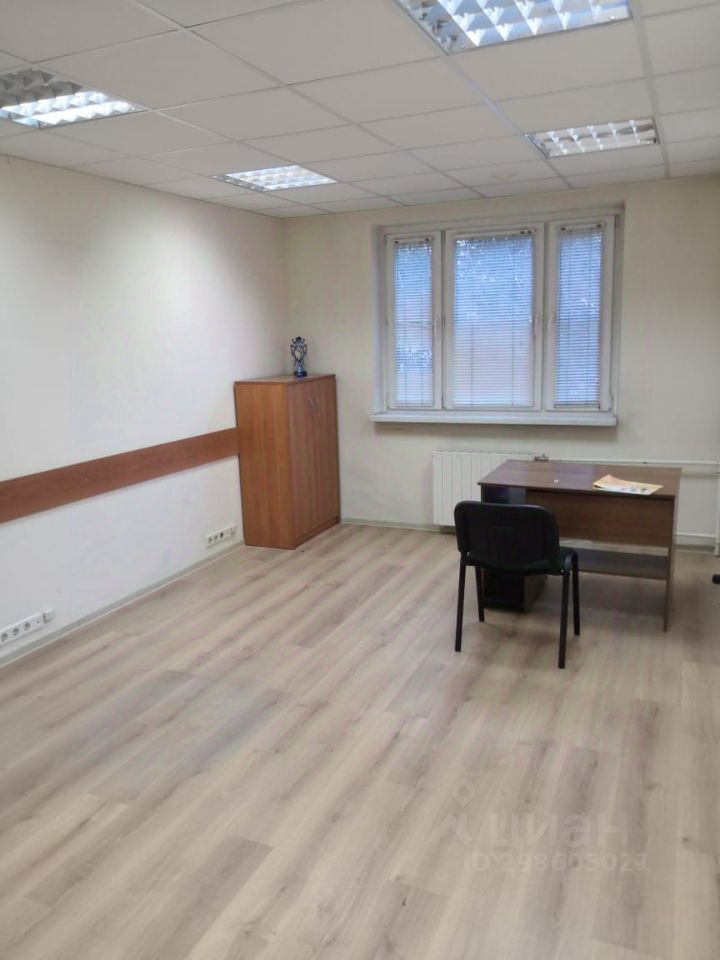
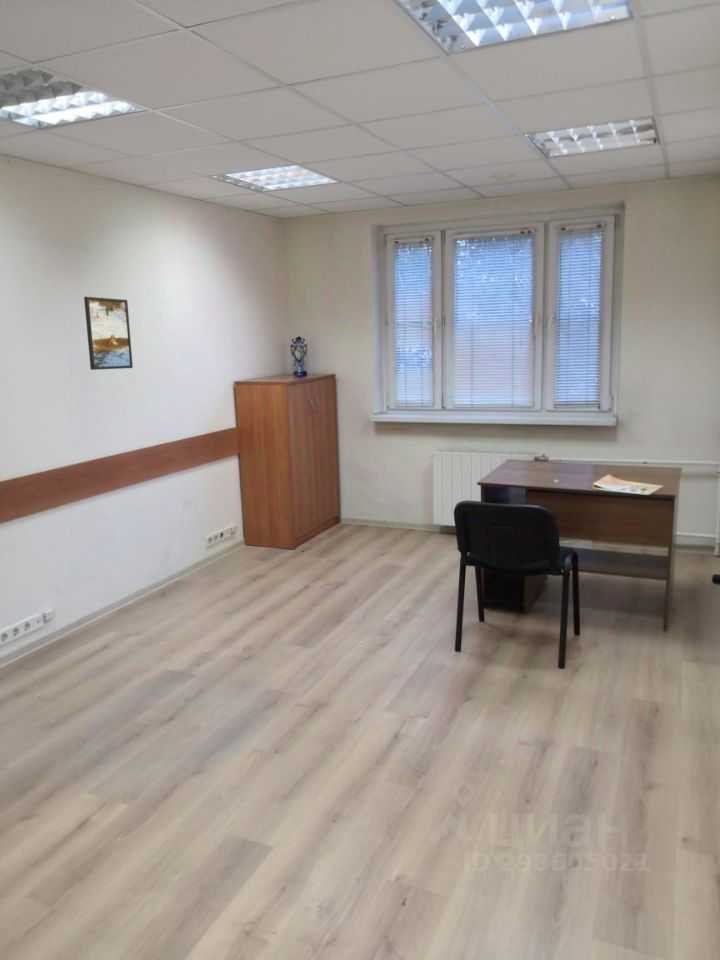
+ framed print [83,296,134,371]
